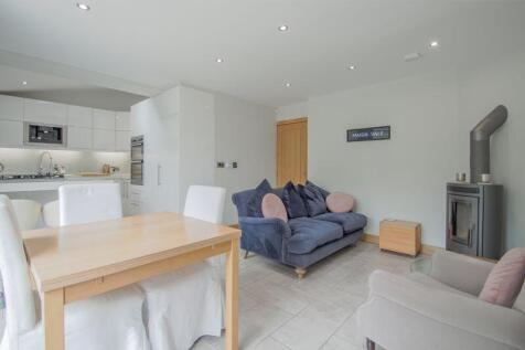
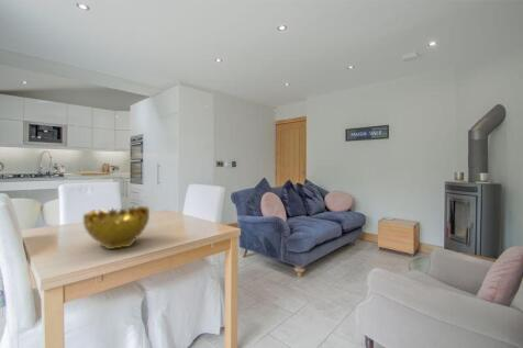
+ decorative bowl [82,205,151,250]
